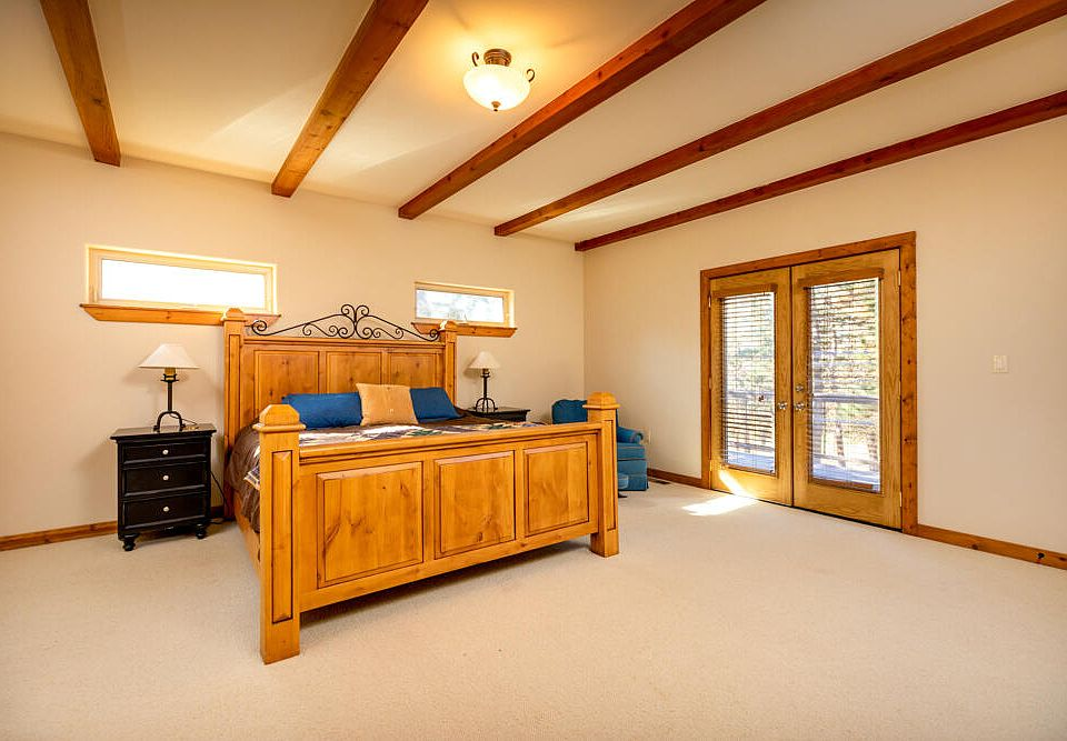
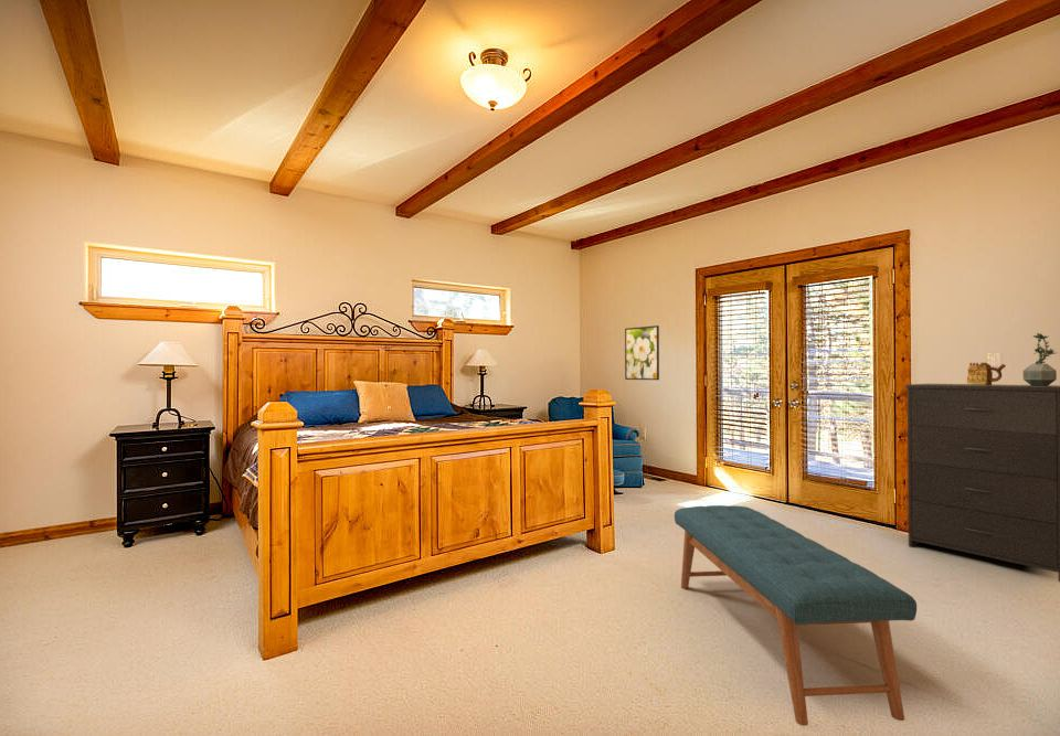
+ potted plant [1022,332,1059,386]
+ bench [674,504,918,727]
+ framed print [624,324,660,381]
+ teapot [966,362,1007,385]
+ dresser [904,383,1060,583]
